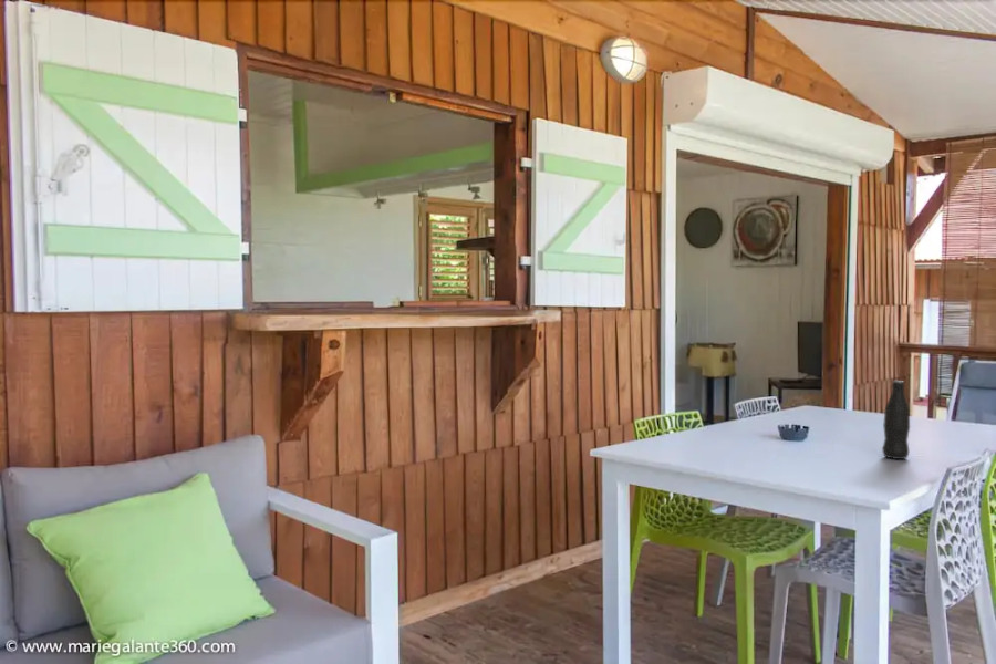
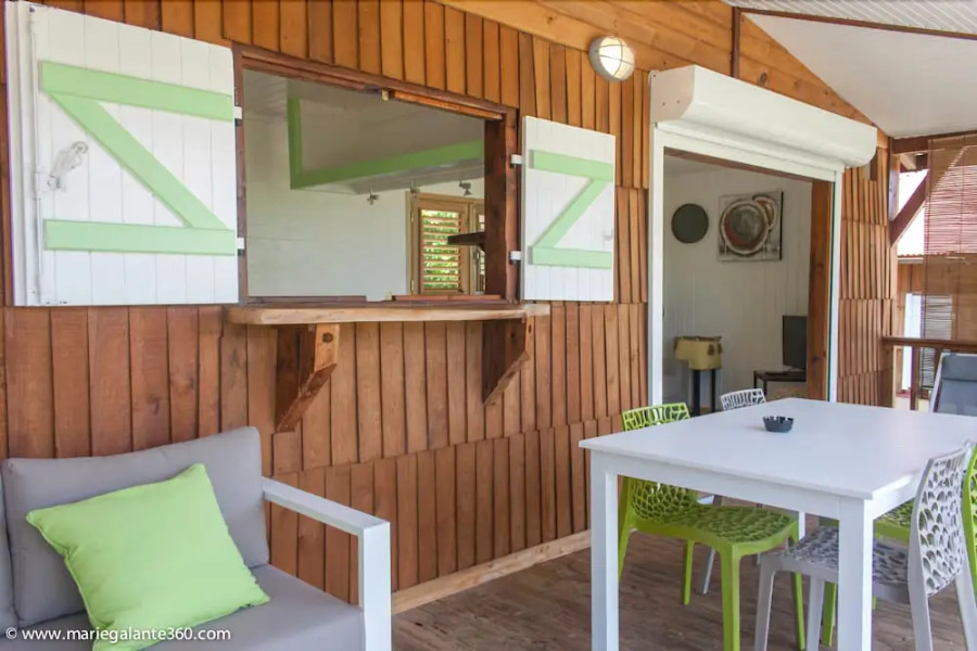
- bottle [881,380,911,460]
